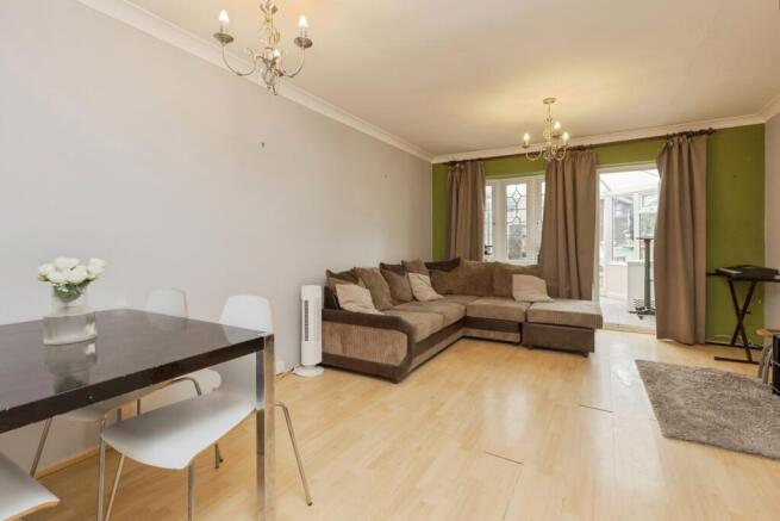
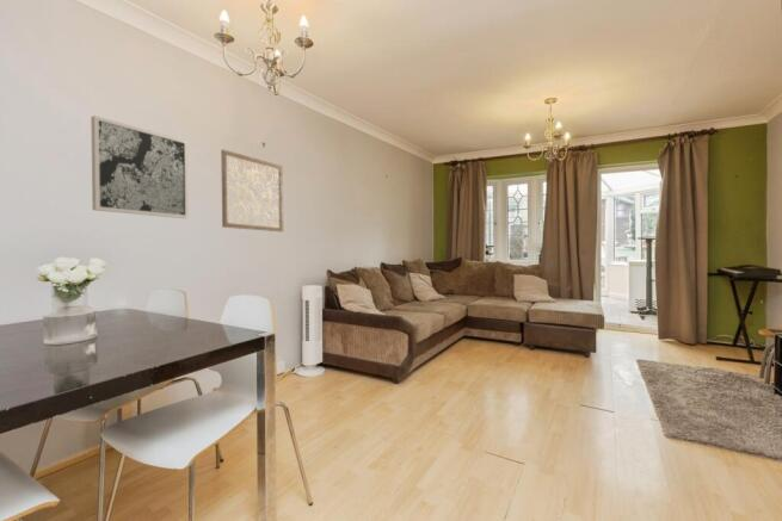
+ wall art [90,114,190,219]
+ wall art [220,148,284,232]
